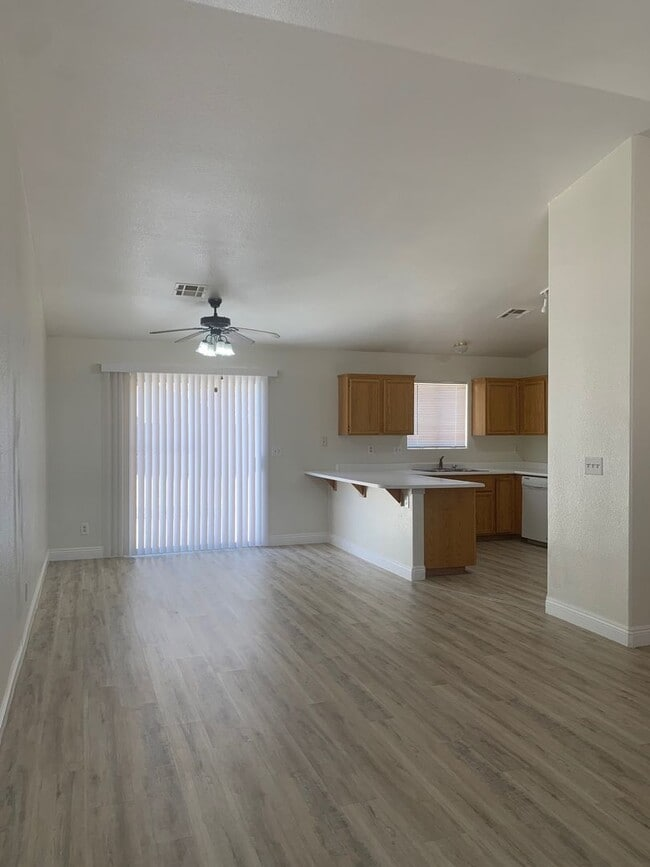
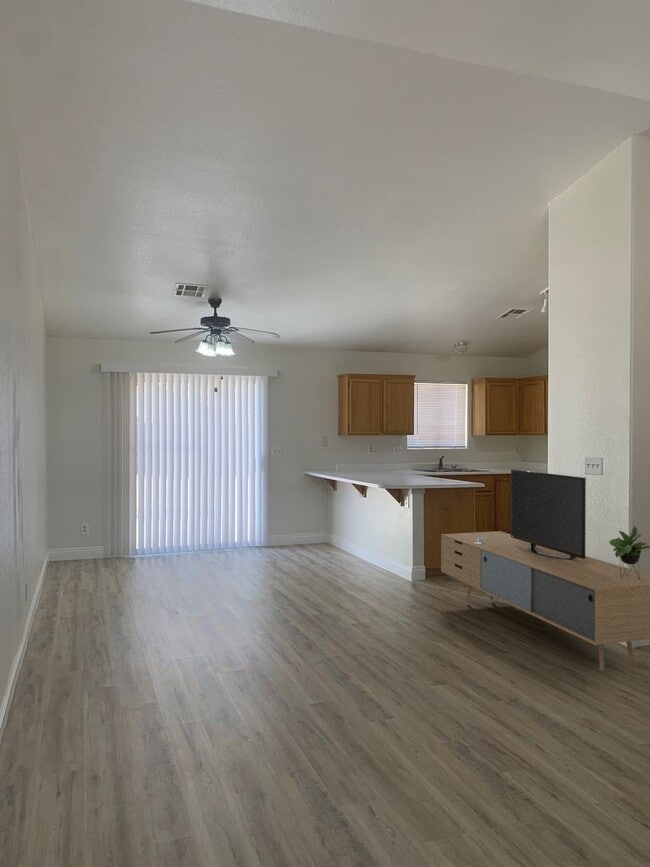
+ media console [440,468,650,672]
